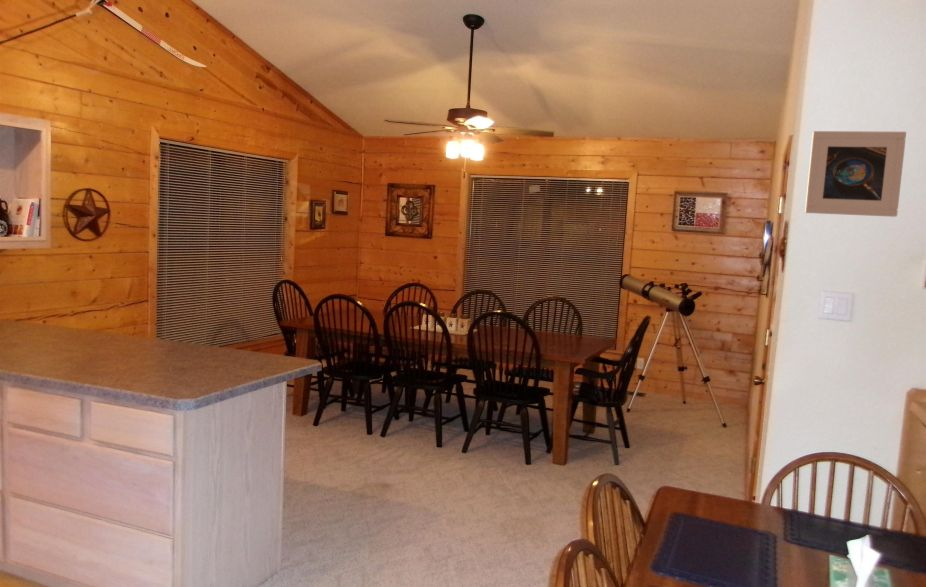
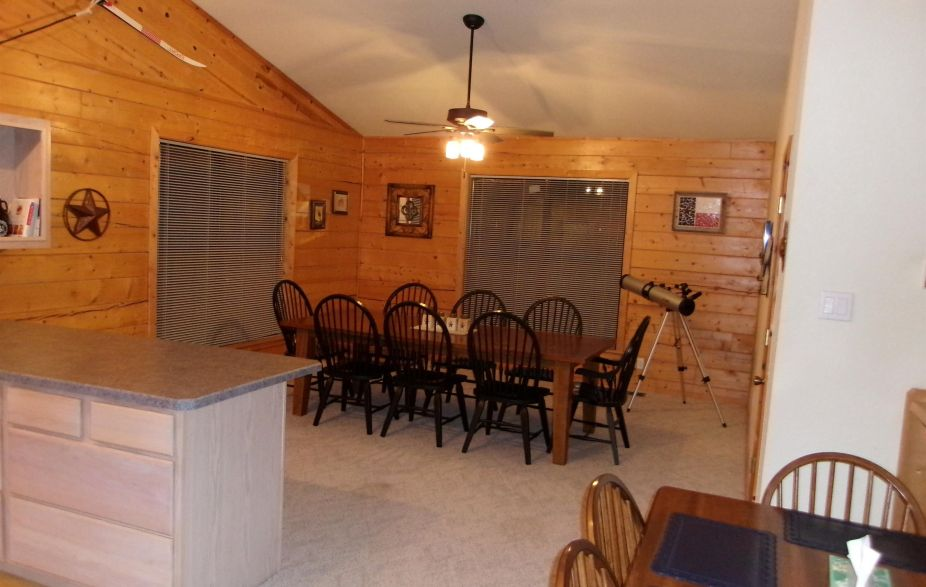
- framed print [804,130,907,218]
